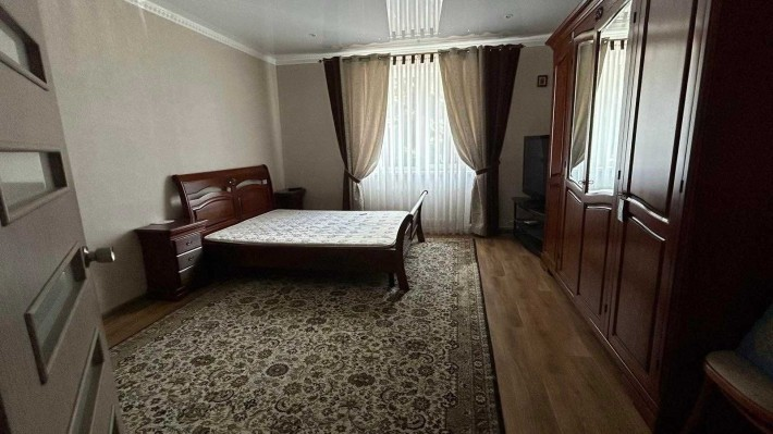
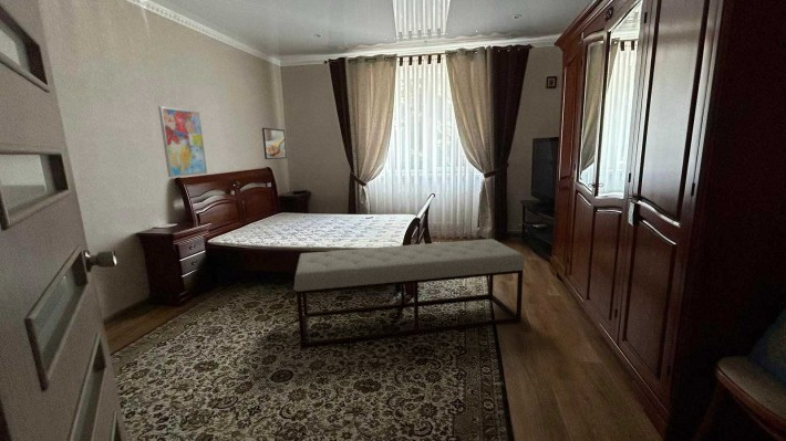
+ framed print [261,127,288,160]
+ wall art [157,105,208,178]
+ bench [293,238,525,349]
